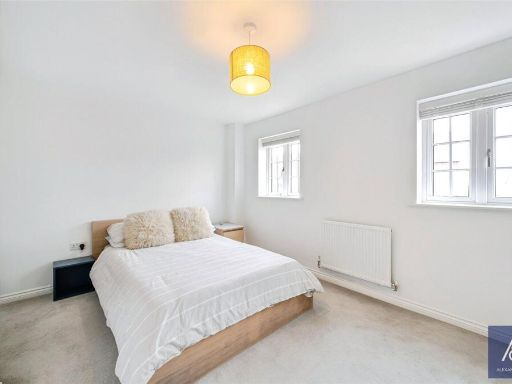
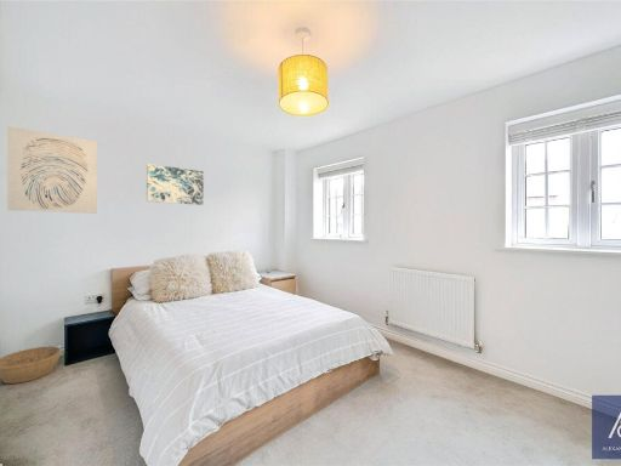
+ wall art [146,163,205,206]
+ wall art [6,125,98,215]
+ basket [0,345,63,385]
